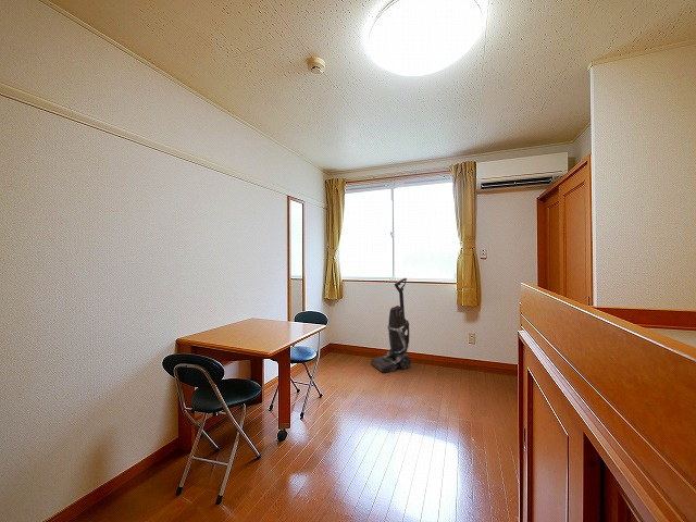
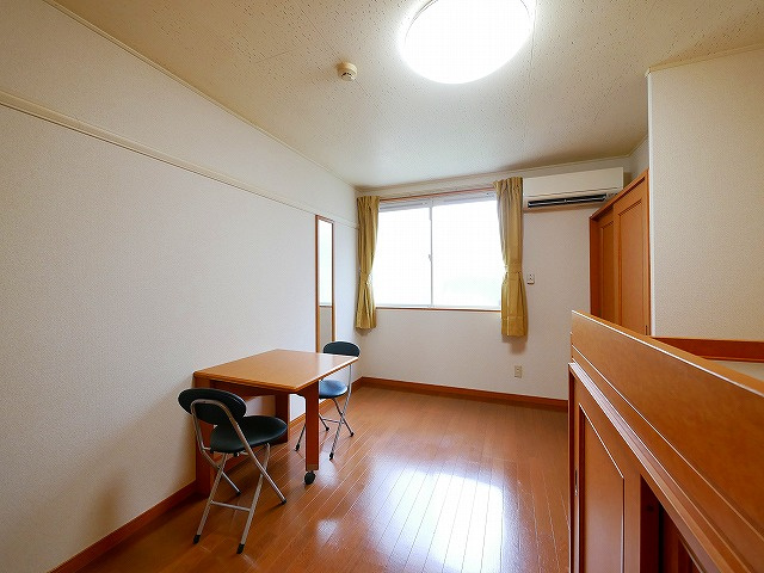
- vacuum cleaner [370,277,412,374]
